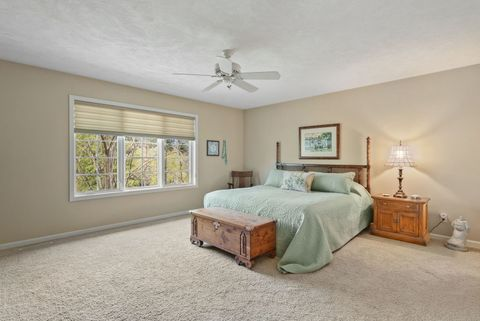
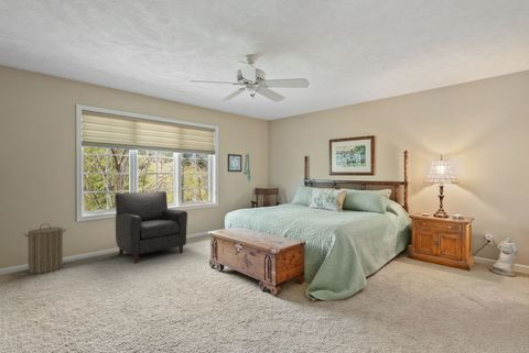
+ chair [114,190,188,264]
+ laundry hamper [23,222,67,275]
